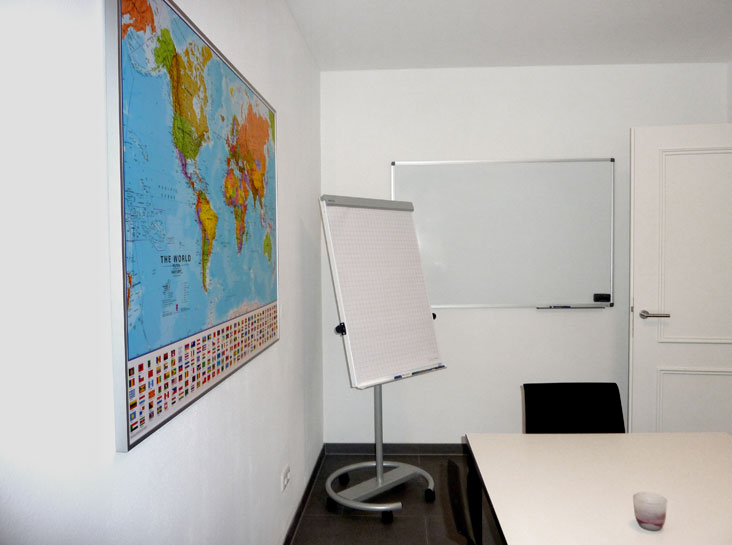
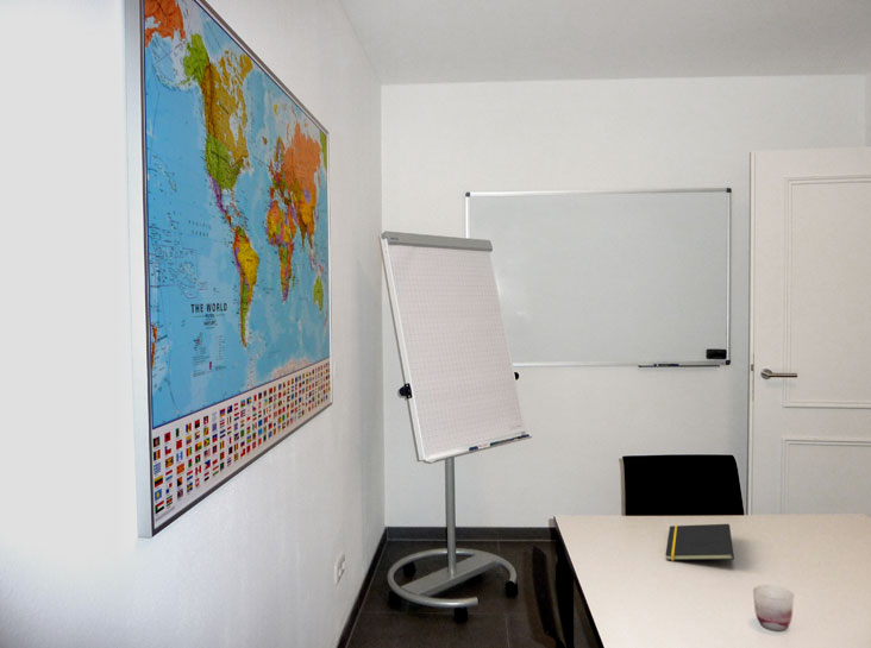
+ notepad [664,523,735,561]
